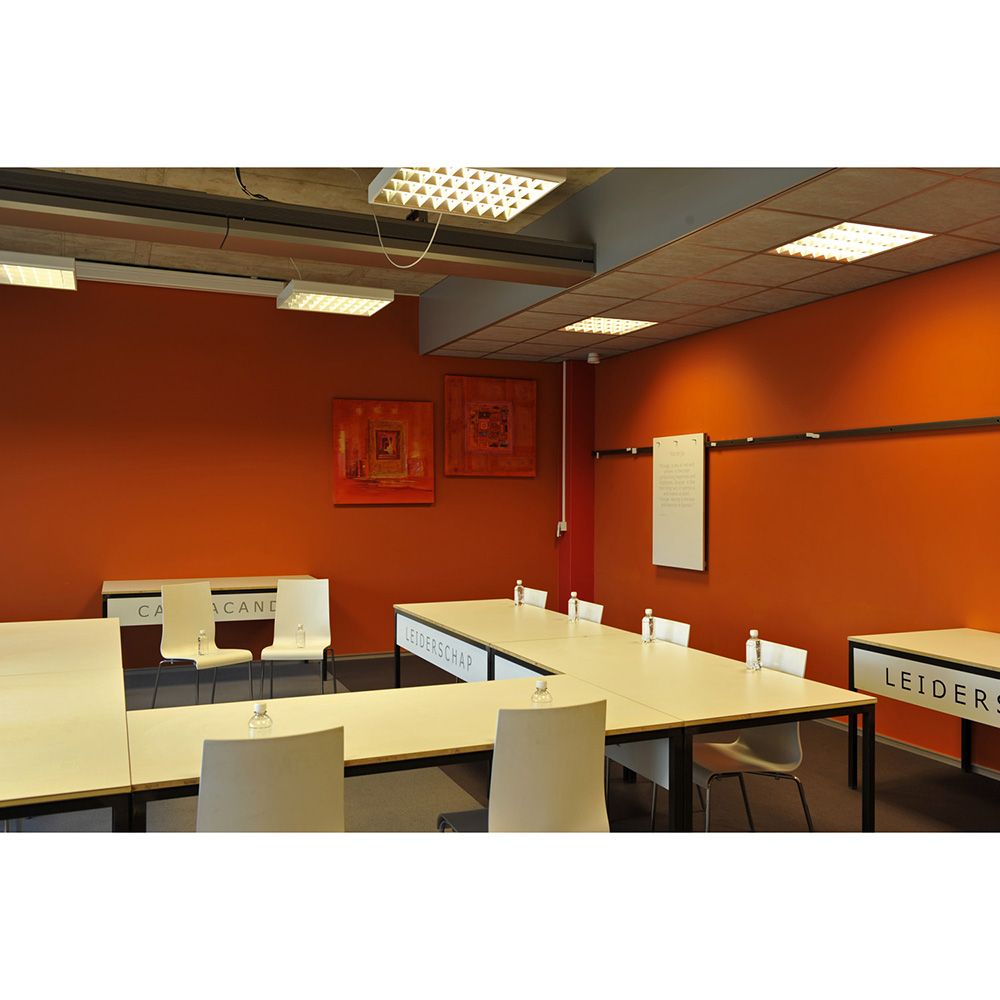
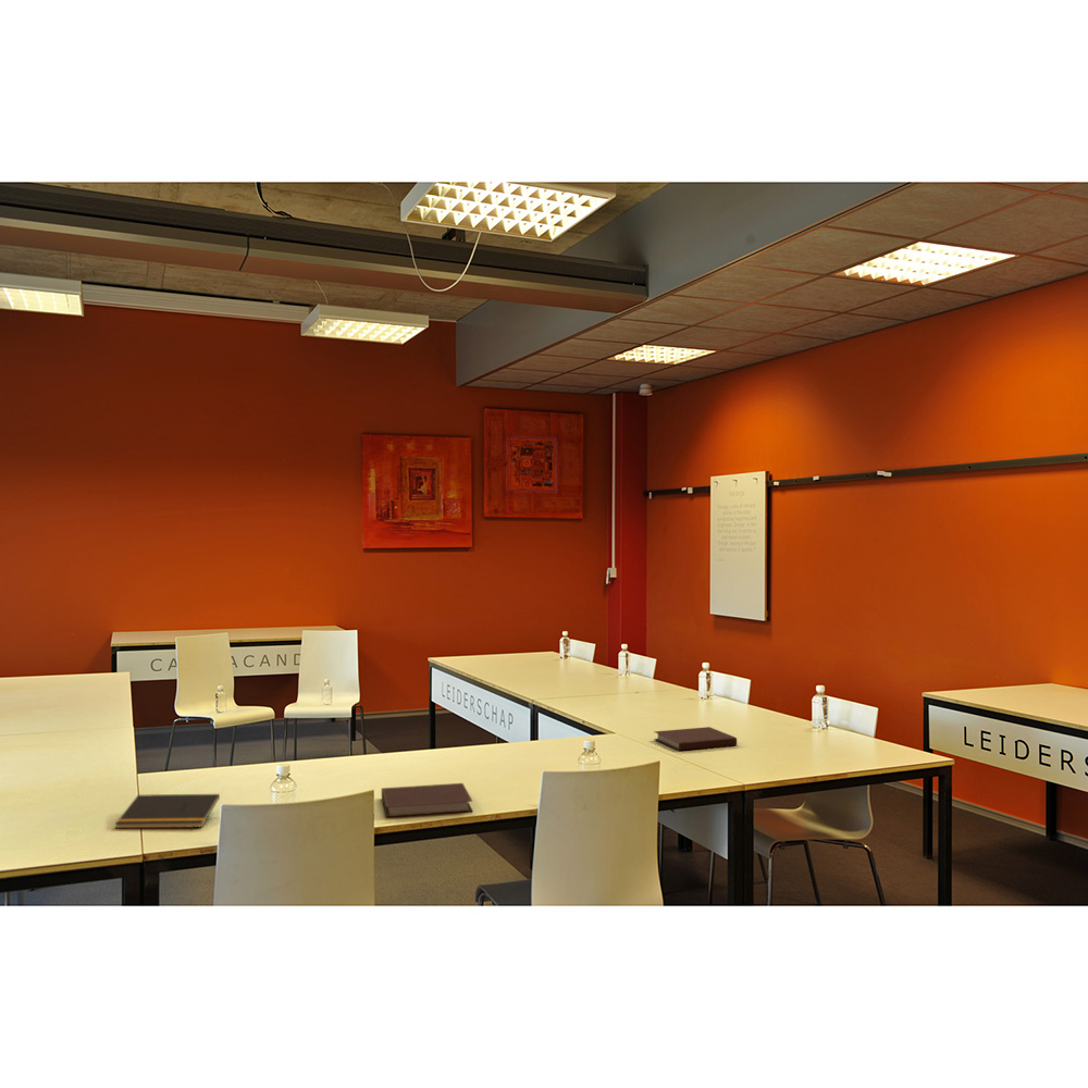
+ notebook [653,726,738,752]
+ notebook [381,782,473,818]
+ notepad [114,793,221,829]
